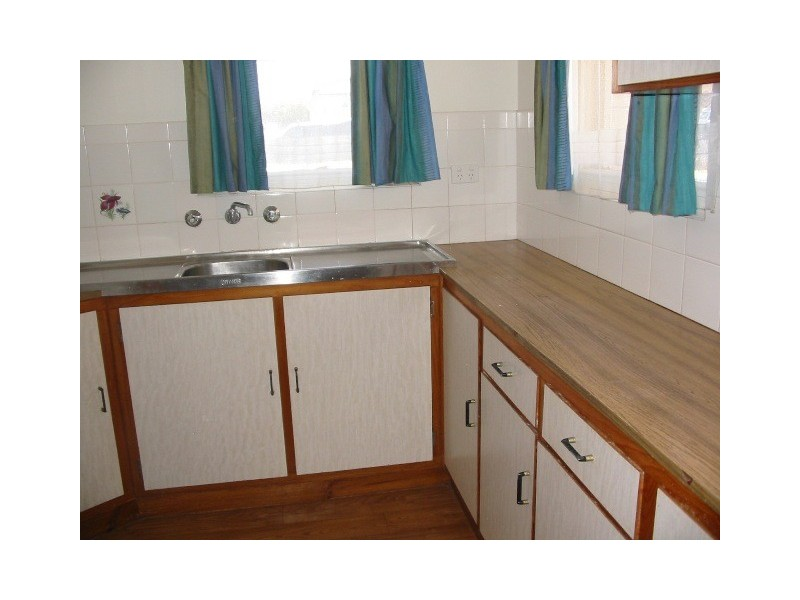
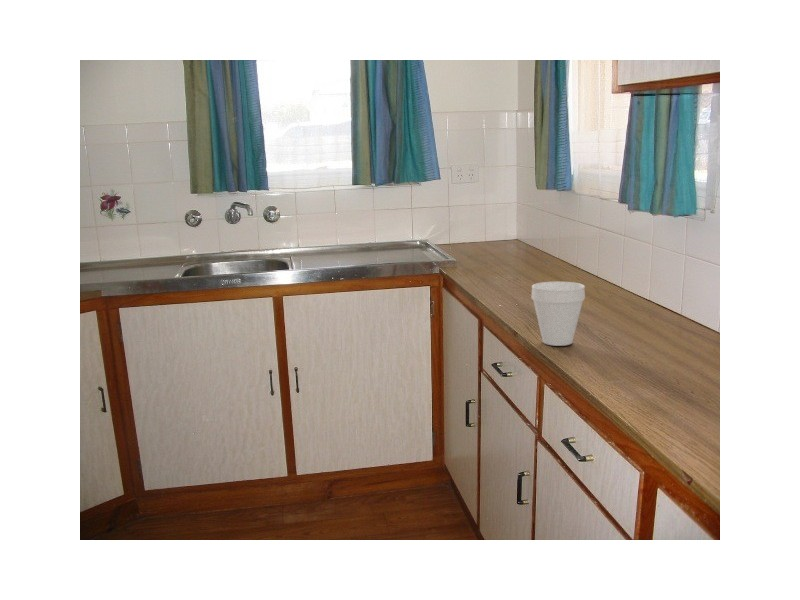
+ cup [530,281,586,347]
